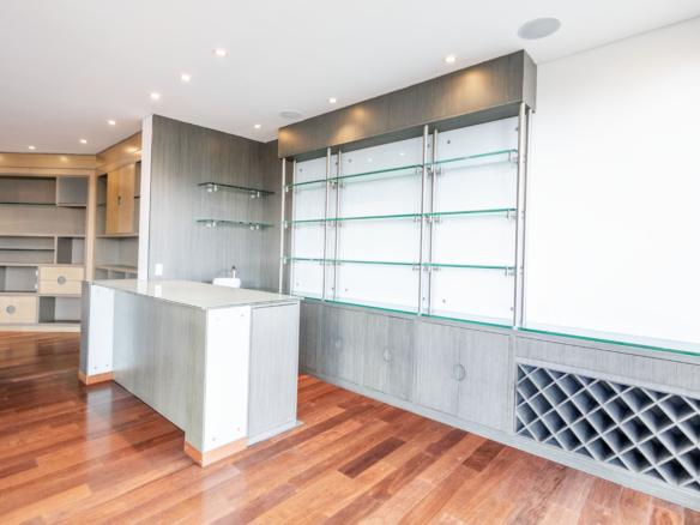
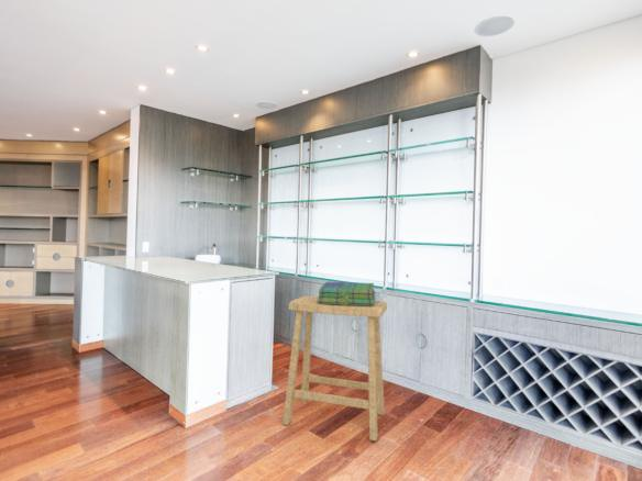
+ stack of books [318,281,376,306]
+ stool [281,295,388,443]
